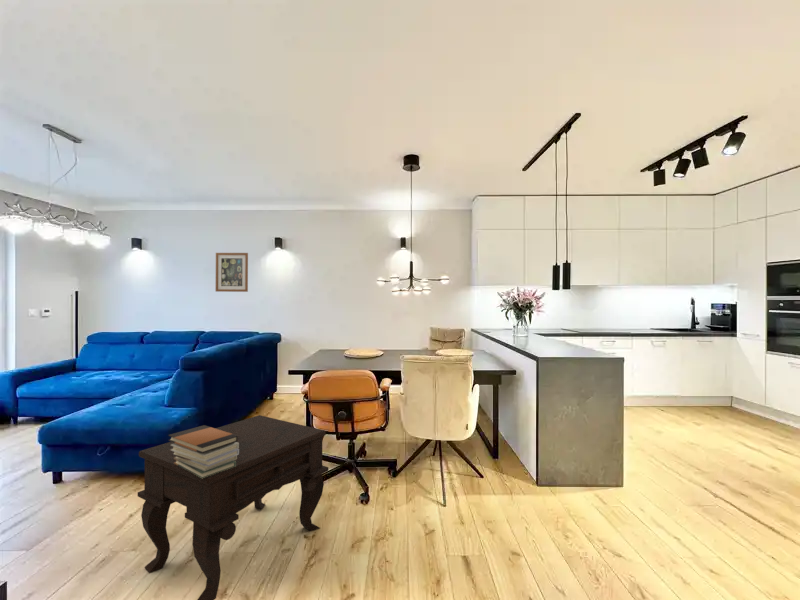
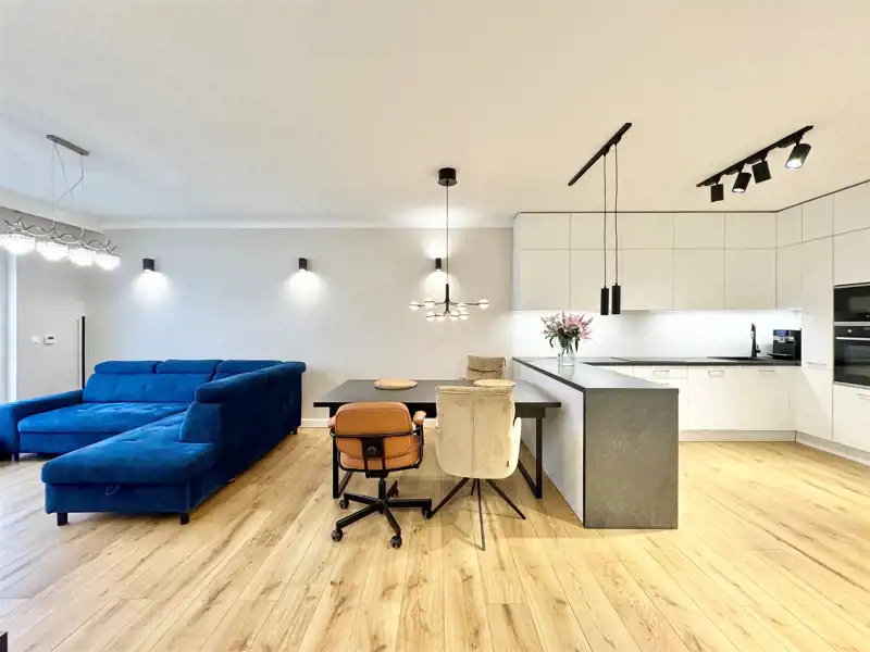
- book stack [167,424,239,479]
- side table [137,414,329,600]
- wall art [215,252,249,293]
